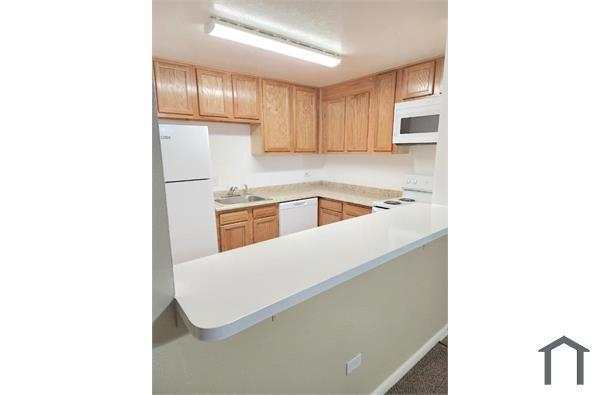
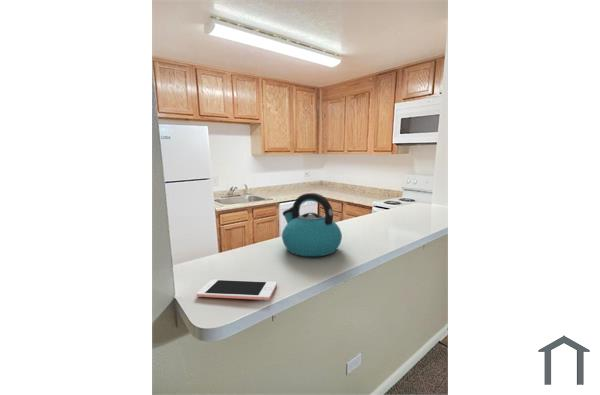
+ kettle [281,192,343,257]
+ cell phone [196,279,278,301]
